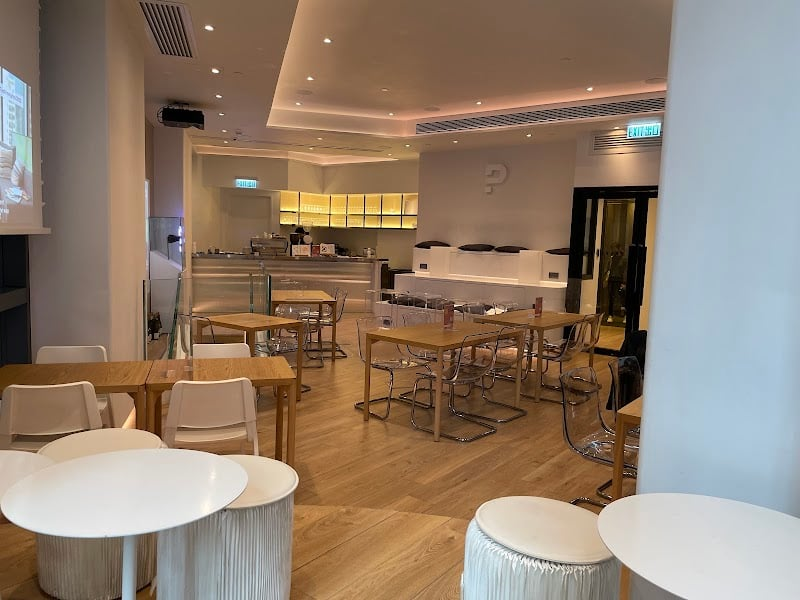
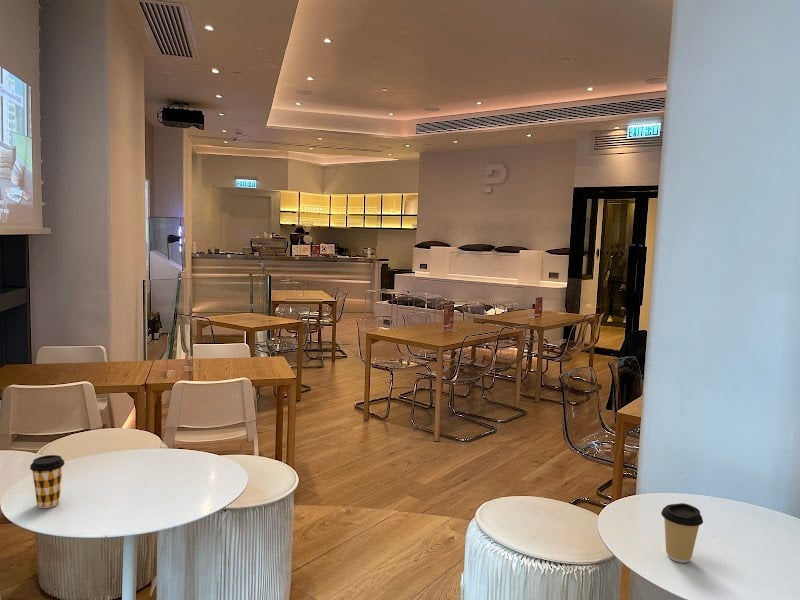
+ coffee cup [660,502,704,564]
+ coffee cup [29,454,66,509]
